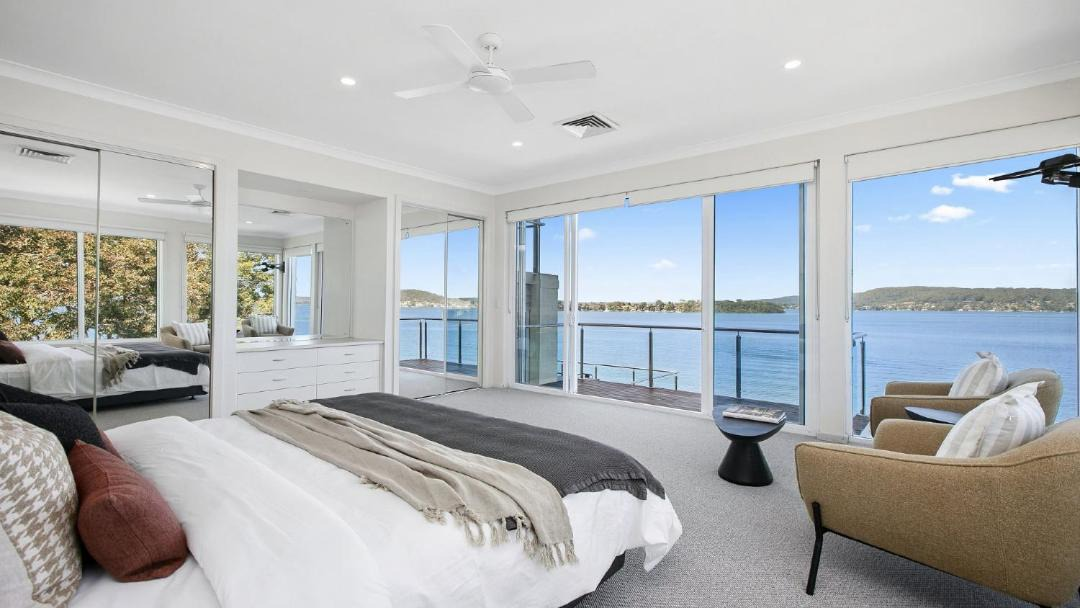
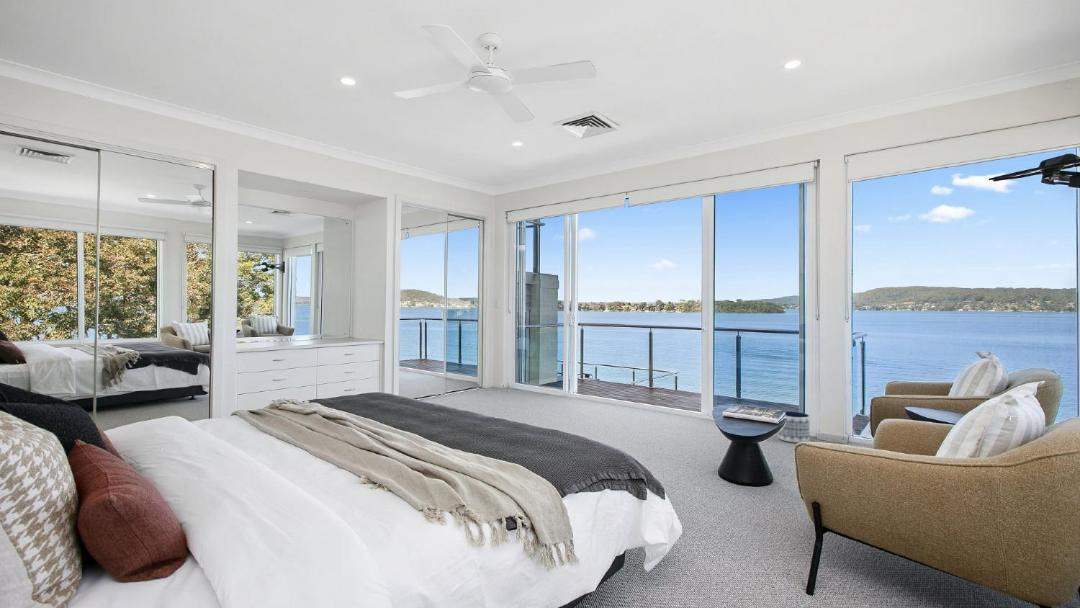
+ planter [777,410,810,444]
